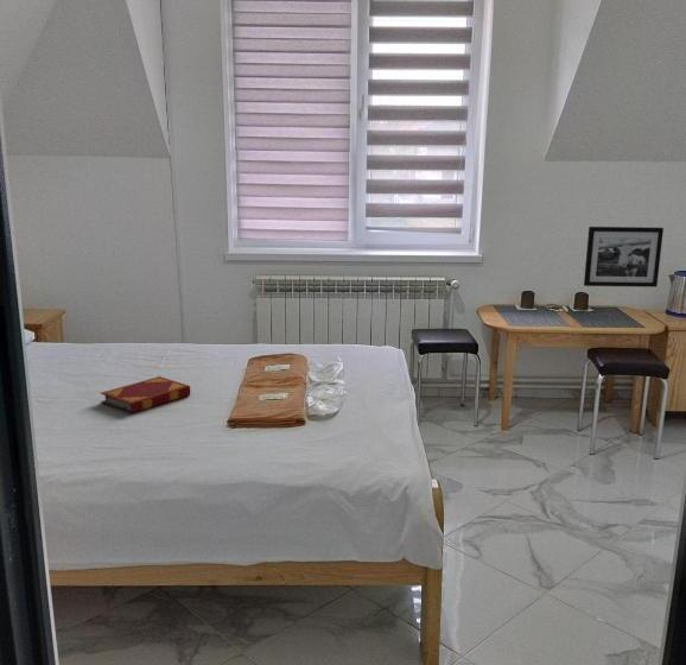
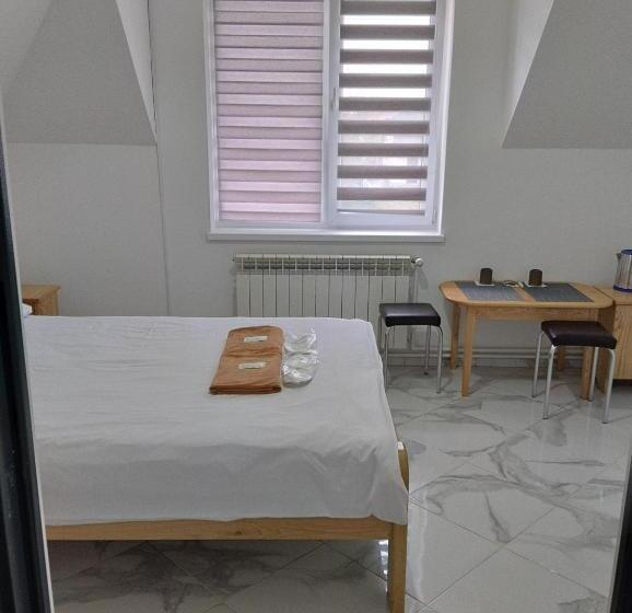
- hardback book [100,375,191,414]
- picture frame [583,226,665,289]
